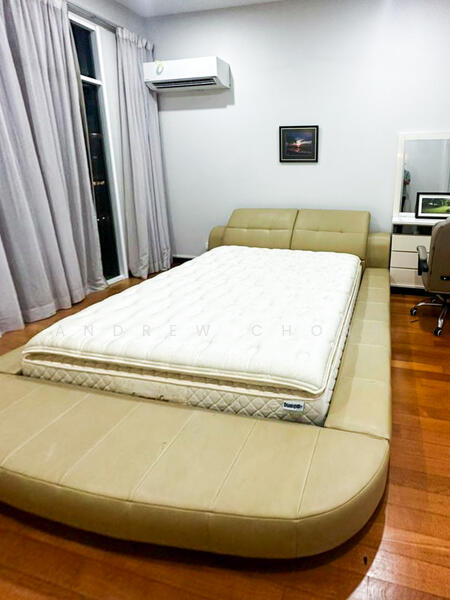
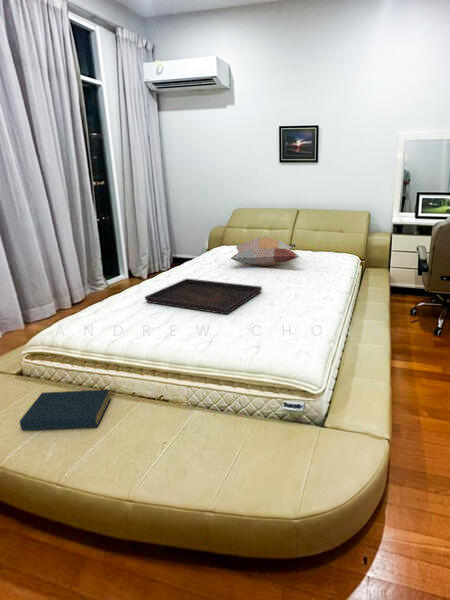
+ serving tray [144,278,263,315]
+ hardback book [19,389,112,432]
+ decorative pillow [230,236,300,267]
